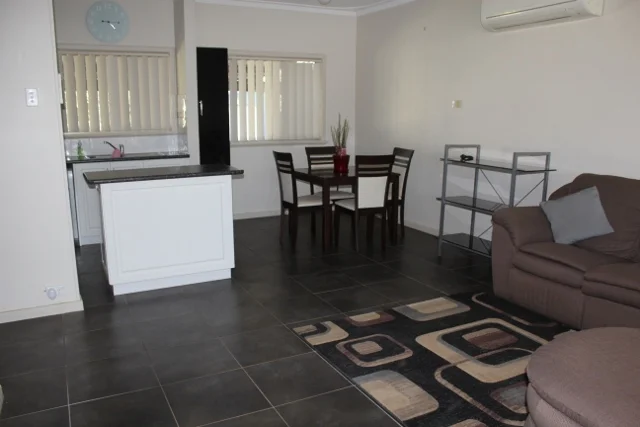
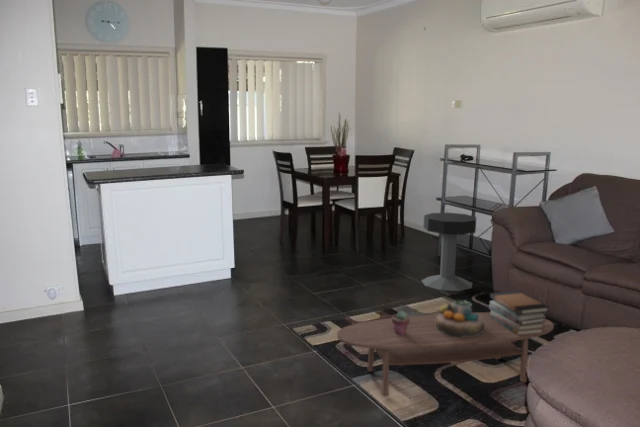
+ decorative bowl [436,299,484,337]
+ book stack [488,290,551,335]
+ coffee table [336,311,555,397]
+ potted succulent [391,310,410,335]
+ side table [420,212,477,292]
